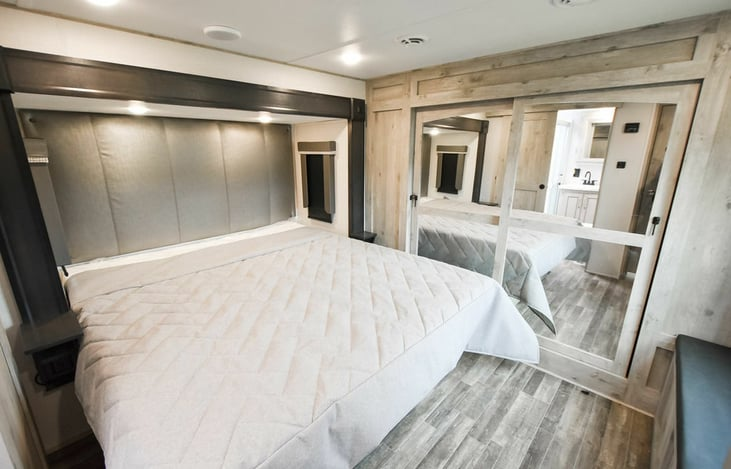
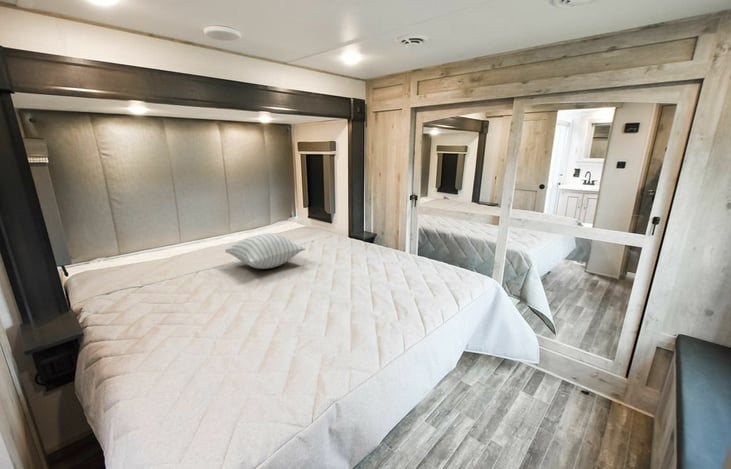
+ pillow [224,232,306,270]
